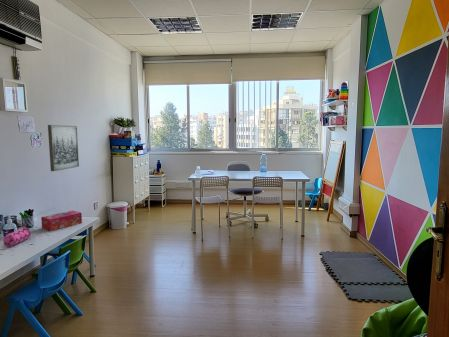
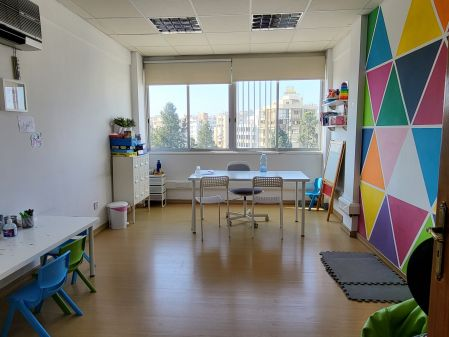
- tissue box [40,210,83,232]
- wall art [47,124,80,172]
- pencil case [2,225,32,248]
